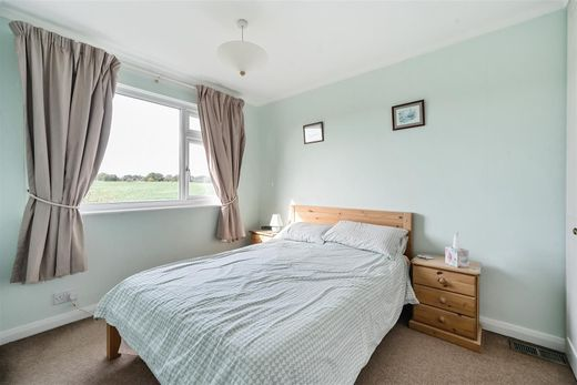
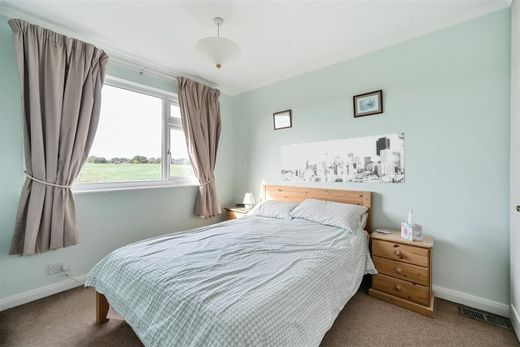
+ wall art [280,132,406,184]
